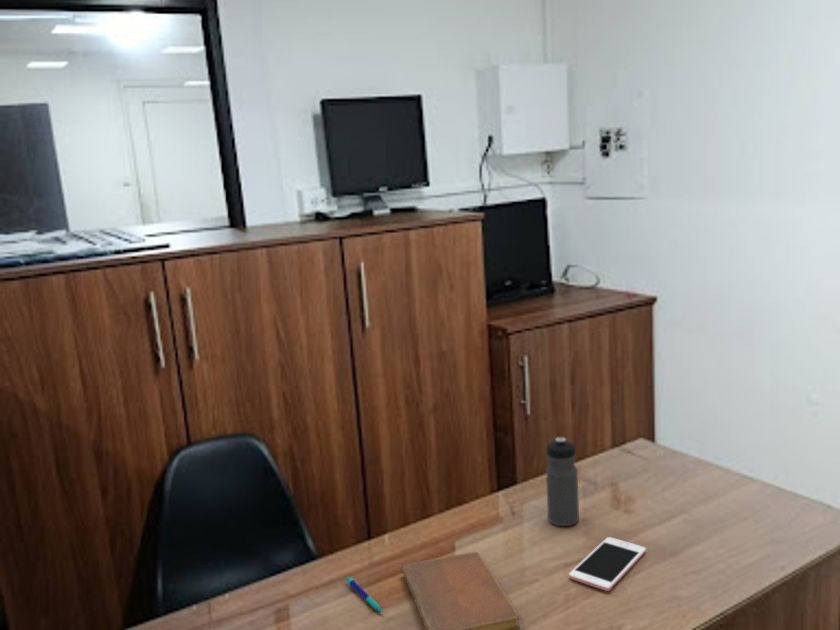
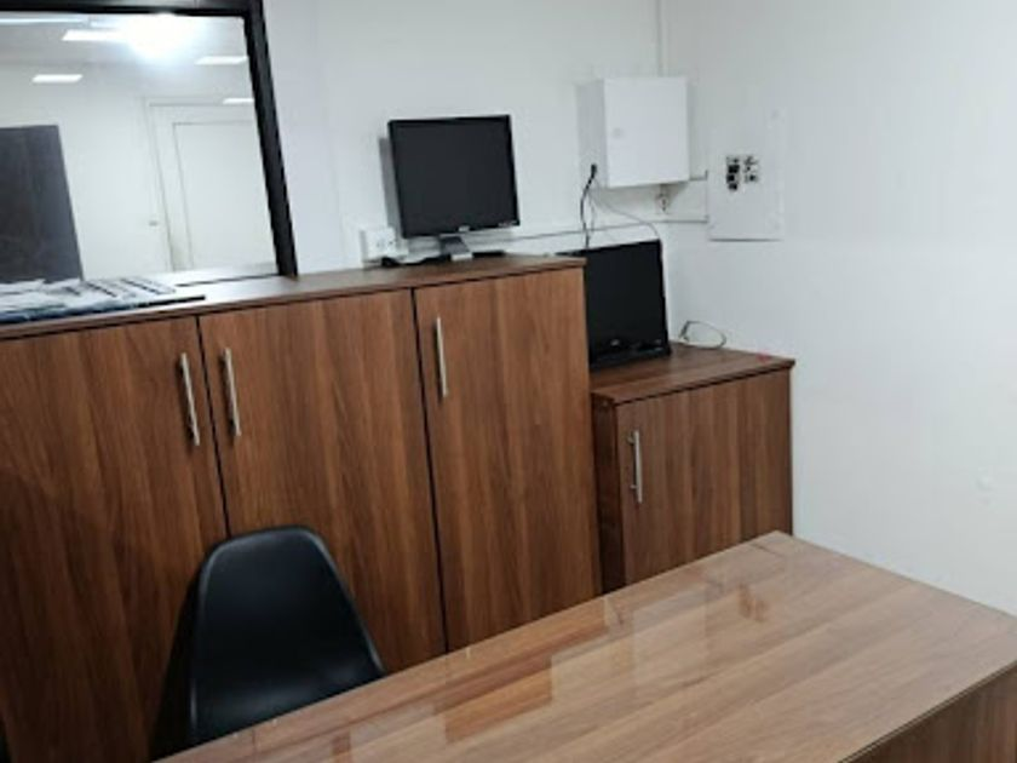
- pen [345,576,384,614]
- cell phone [568,536,647,592]
- notebook [401,551,521,630]
- water bottle [545,436,580,527]
